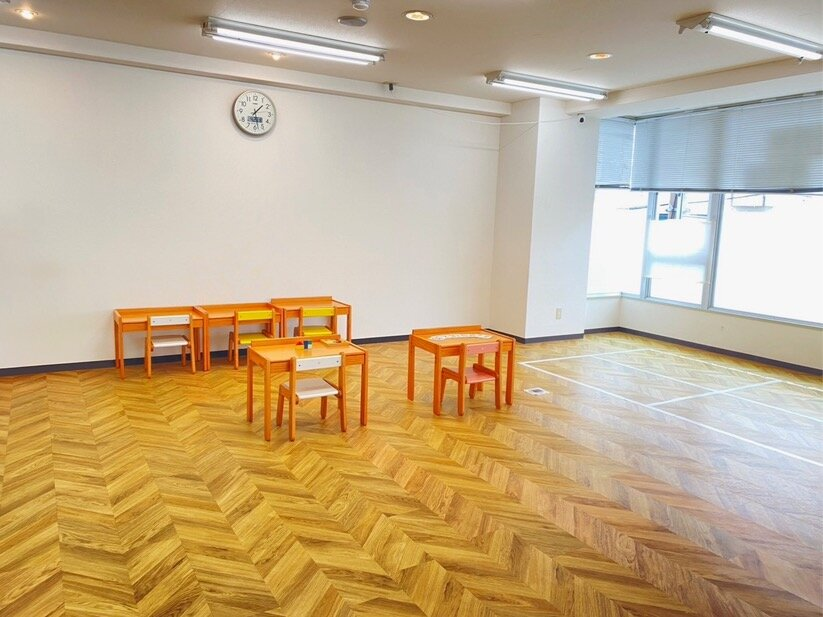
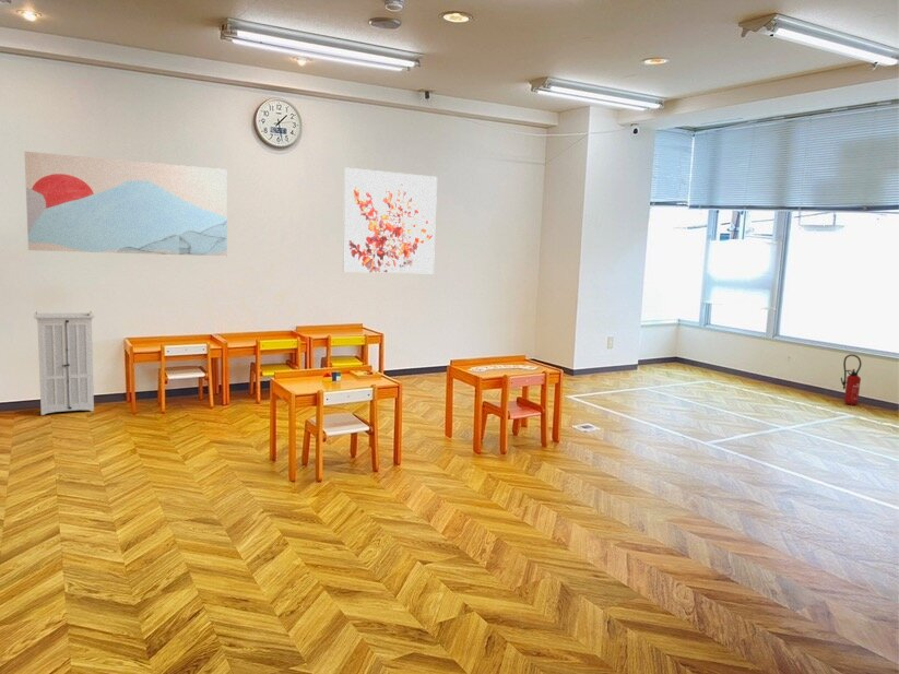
+ wall art [342,167,438,274]
+ storage cabinet [33,310,96,416]
+ fire extinguisher [840,354,863,406]
+ wall art [24,151,228,257]
